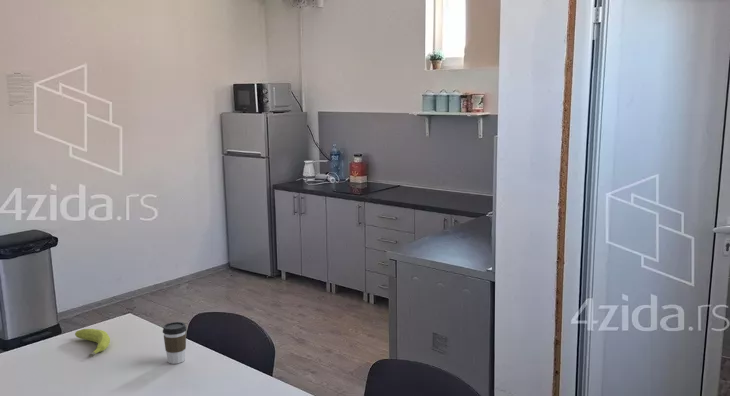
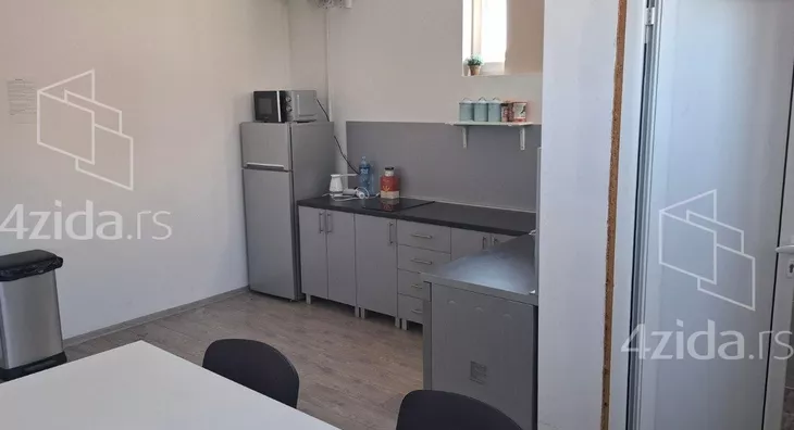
- coffee cup [162,321,188,365]
- fruit [74,328,111,358]
